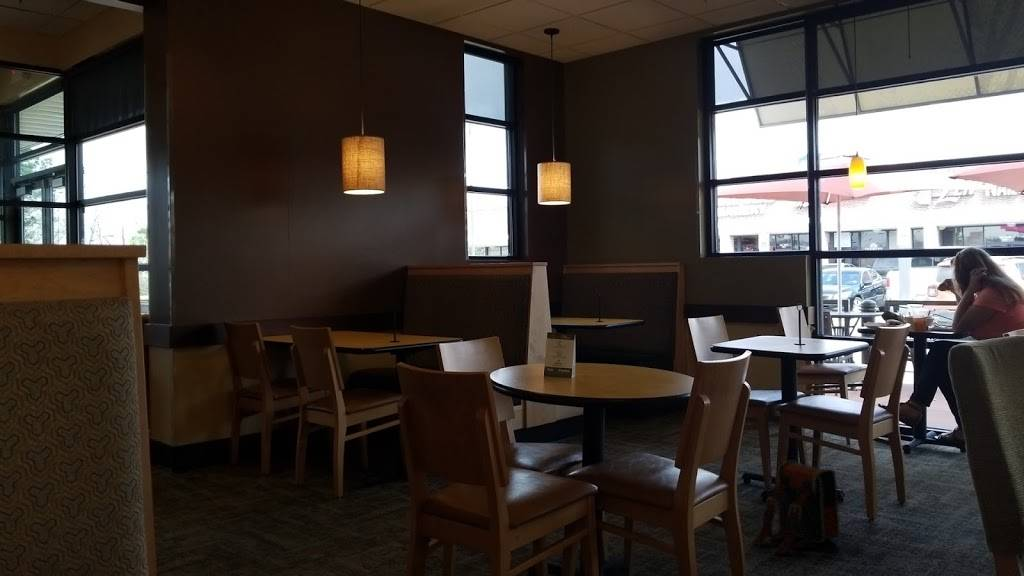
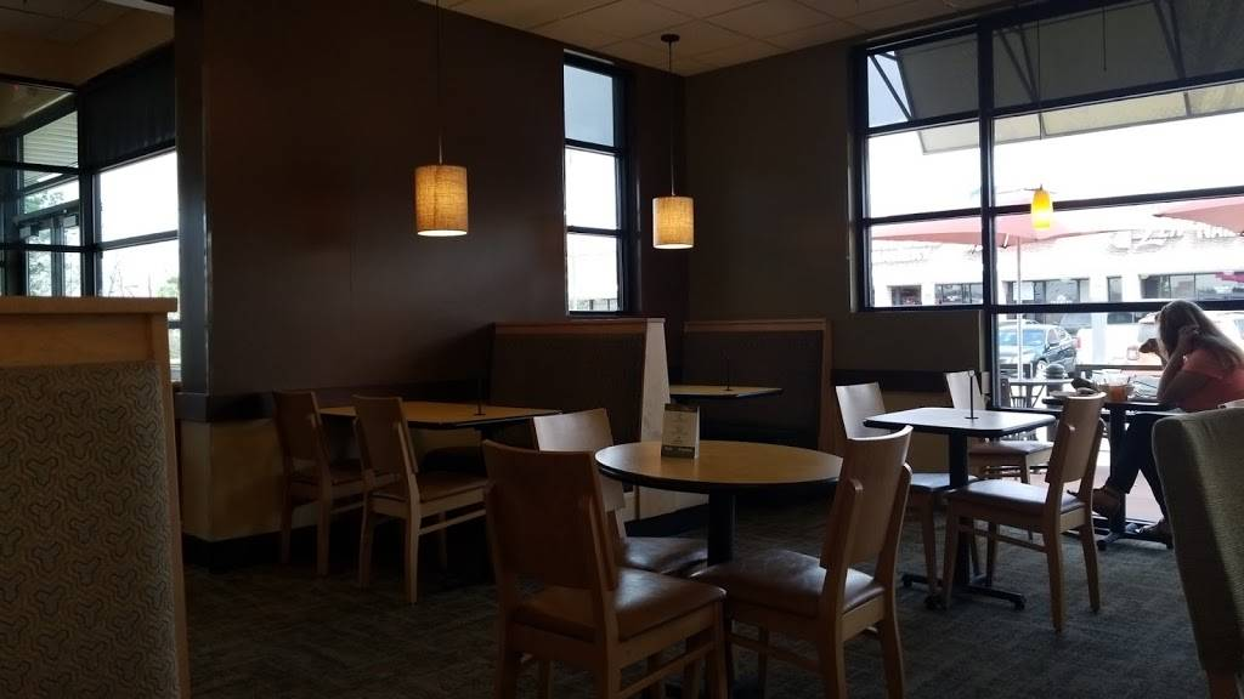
- backpack [750,459,840,556]
